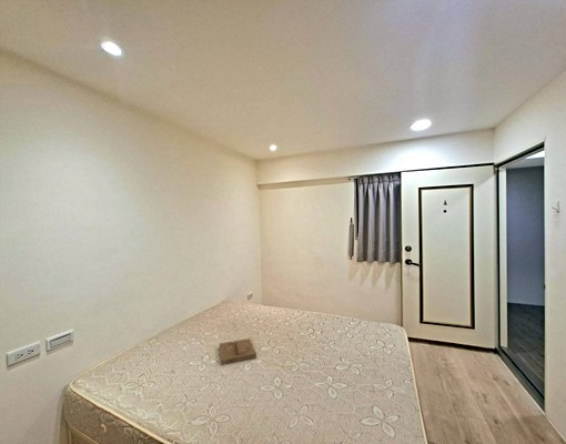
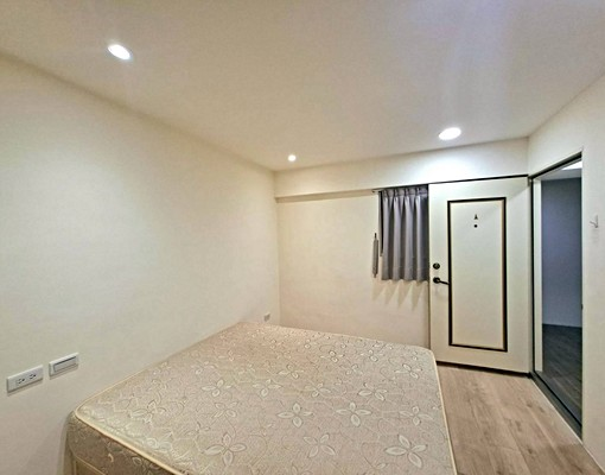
- tray [219,337,257,365]
